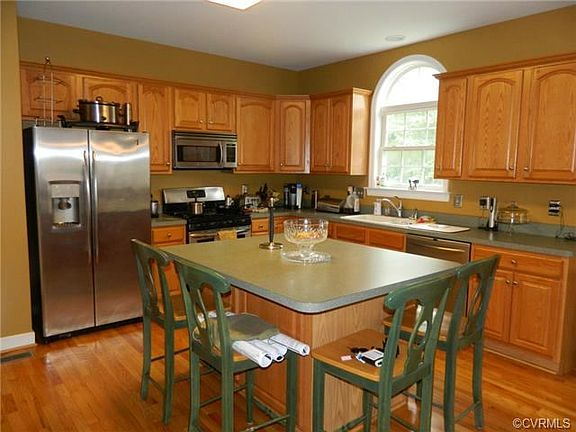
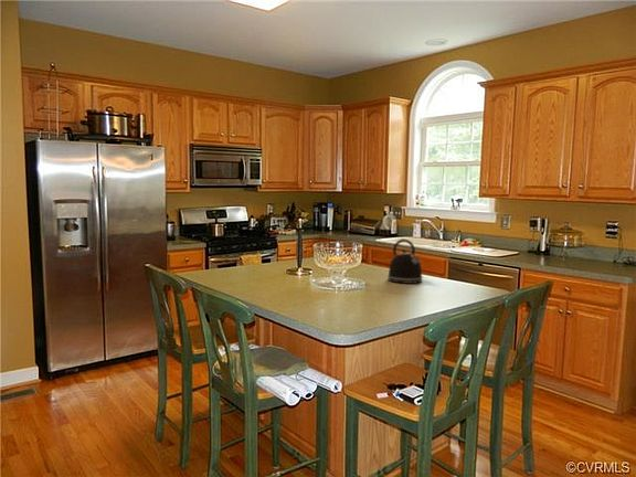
+ kettle [386,237,424,285]
